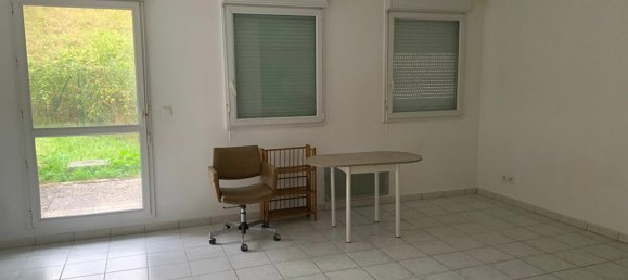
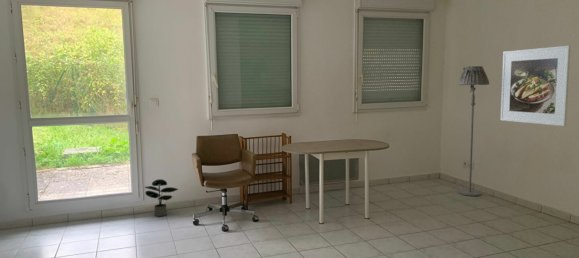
+ floor lamp [457,65,490,197]
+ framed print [500,45,572,127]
+ potted plant [144,178,179,217]
